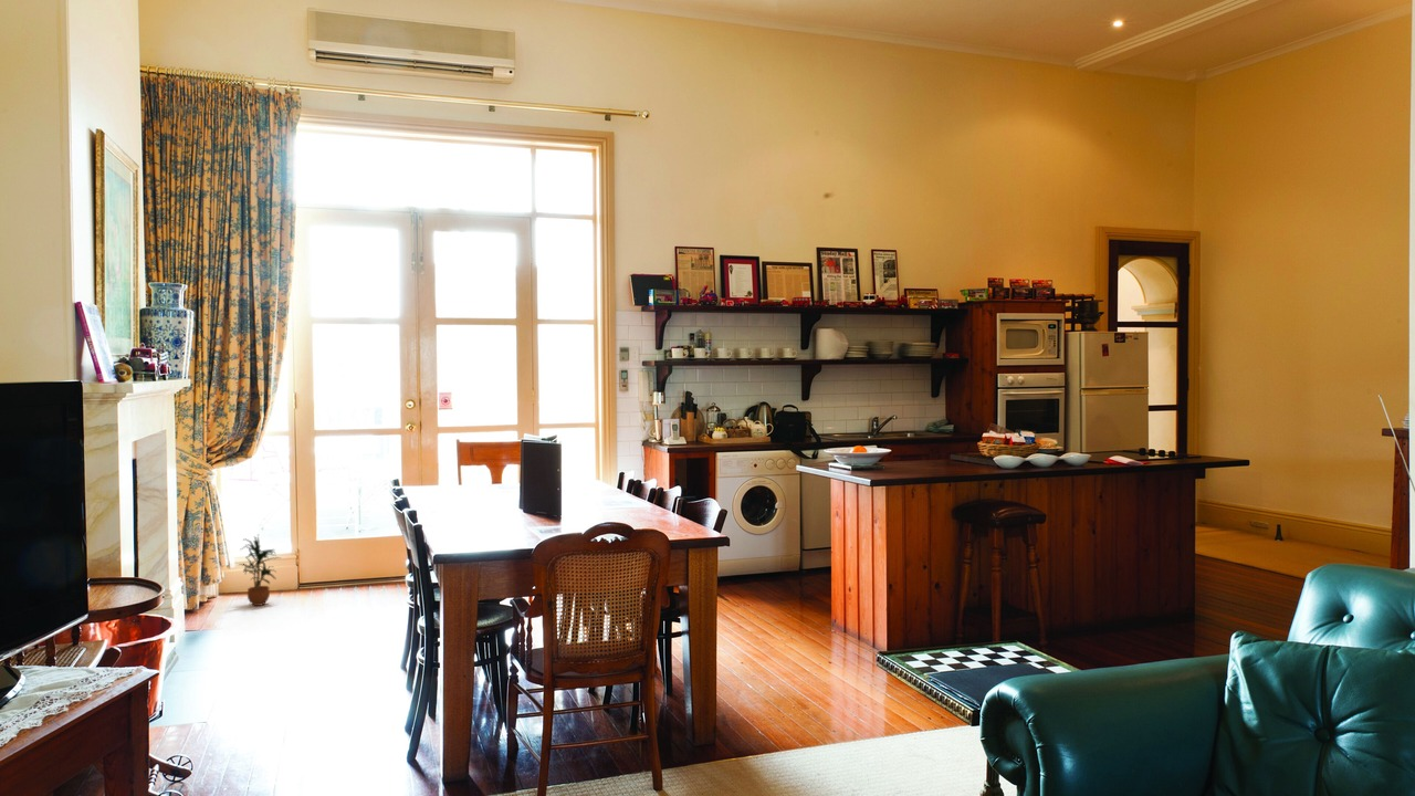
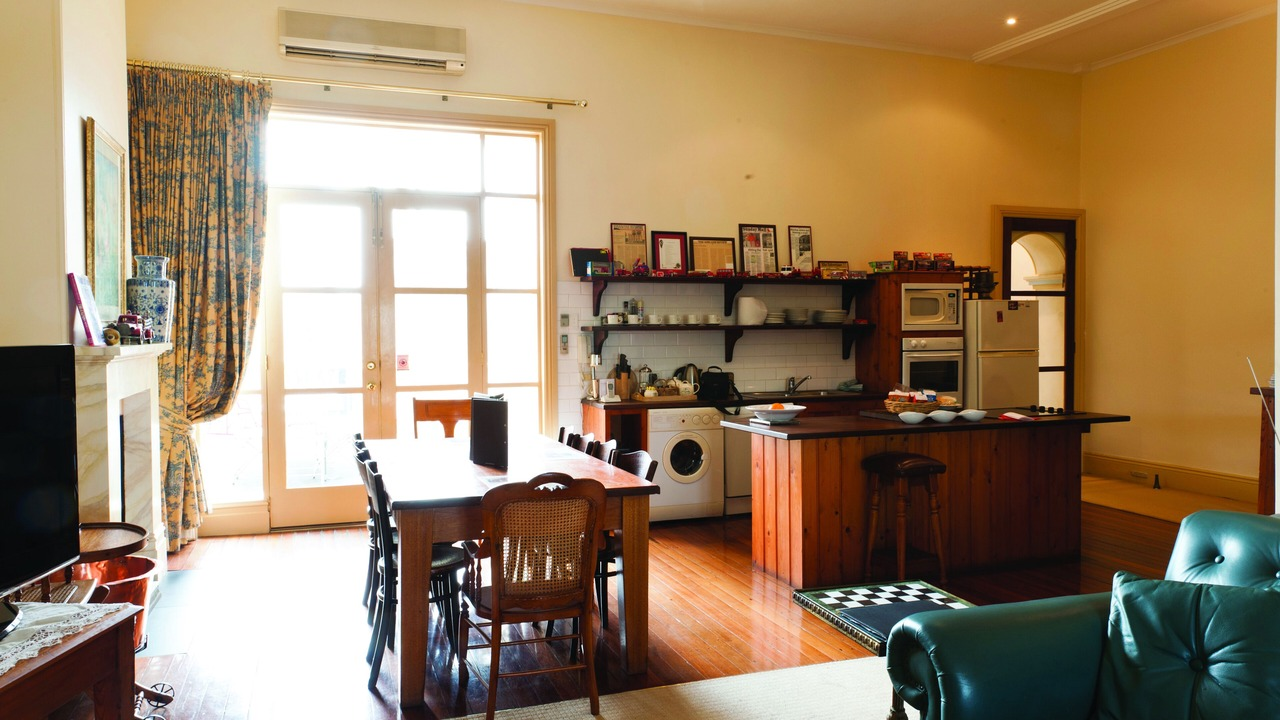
- potted plant [238,535,281,607]
